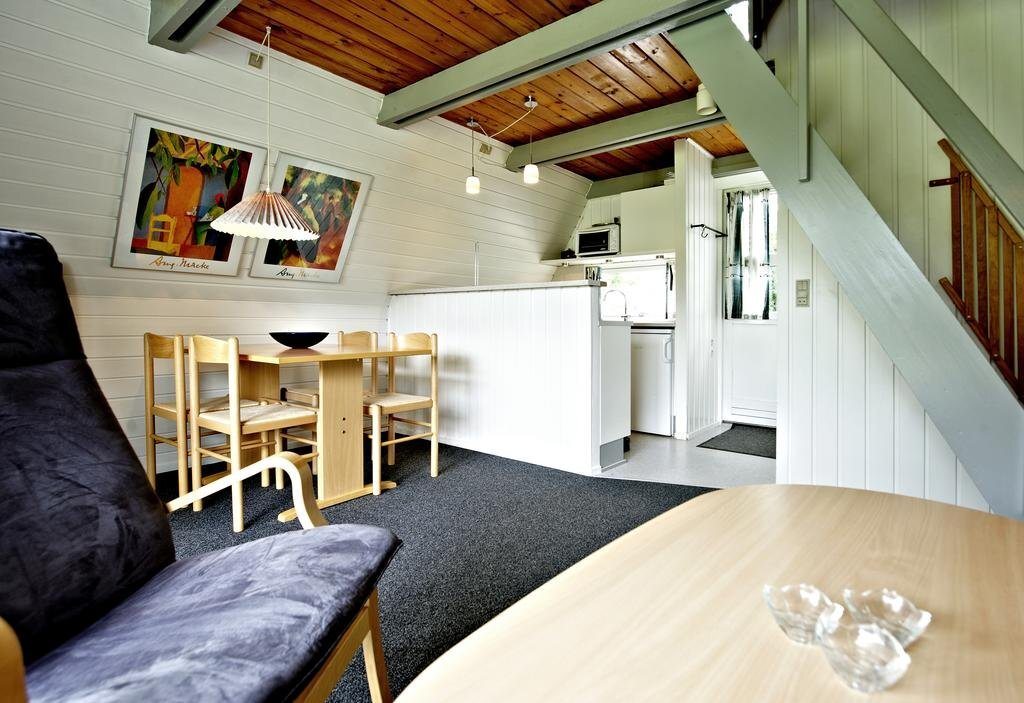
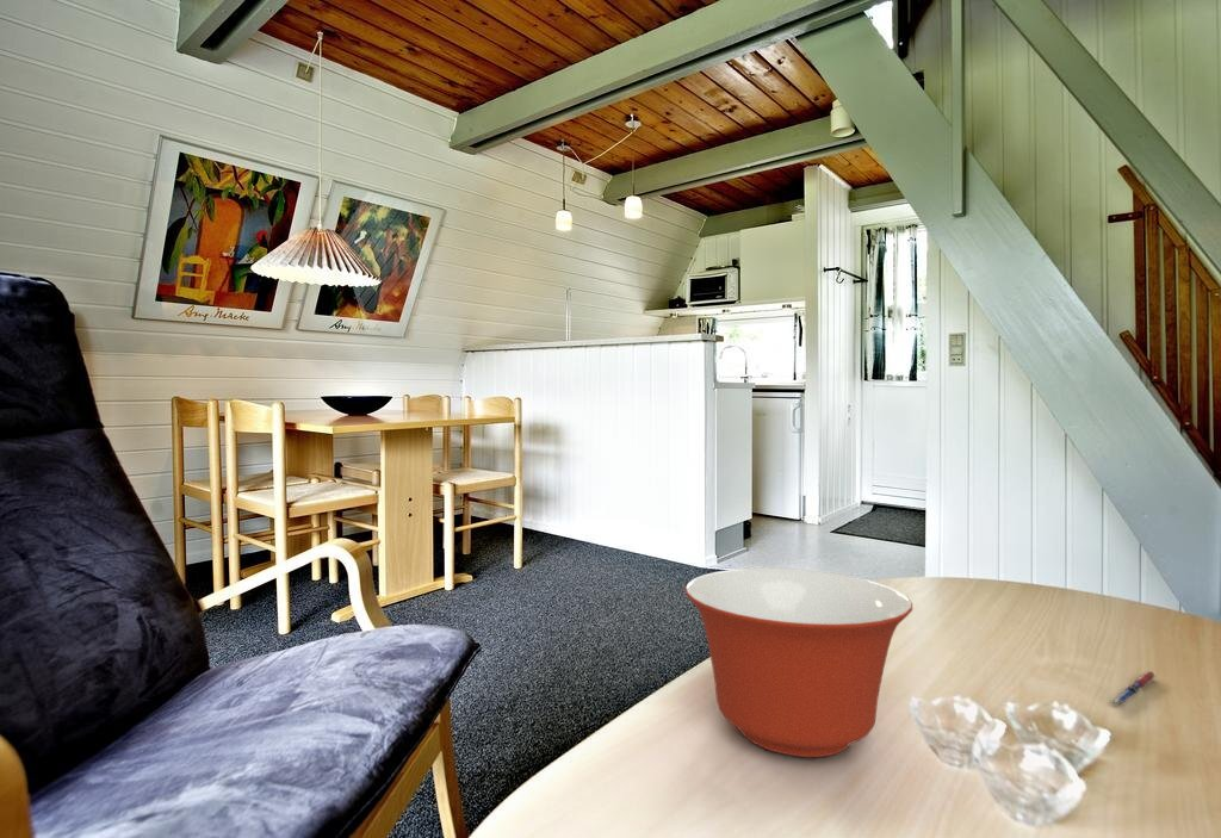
+ pen [1109,670,1158,707]
+ mixing bowl [683,567,913,758]
